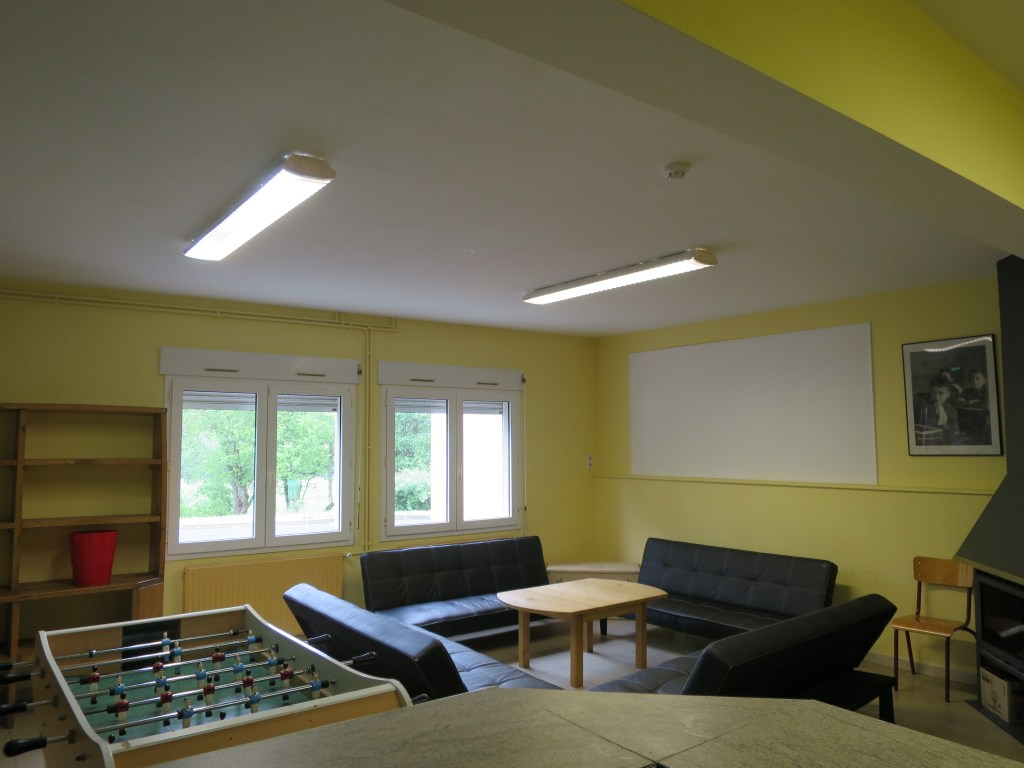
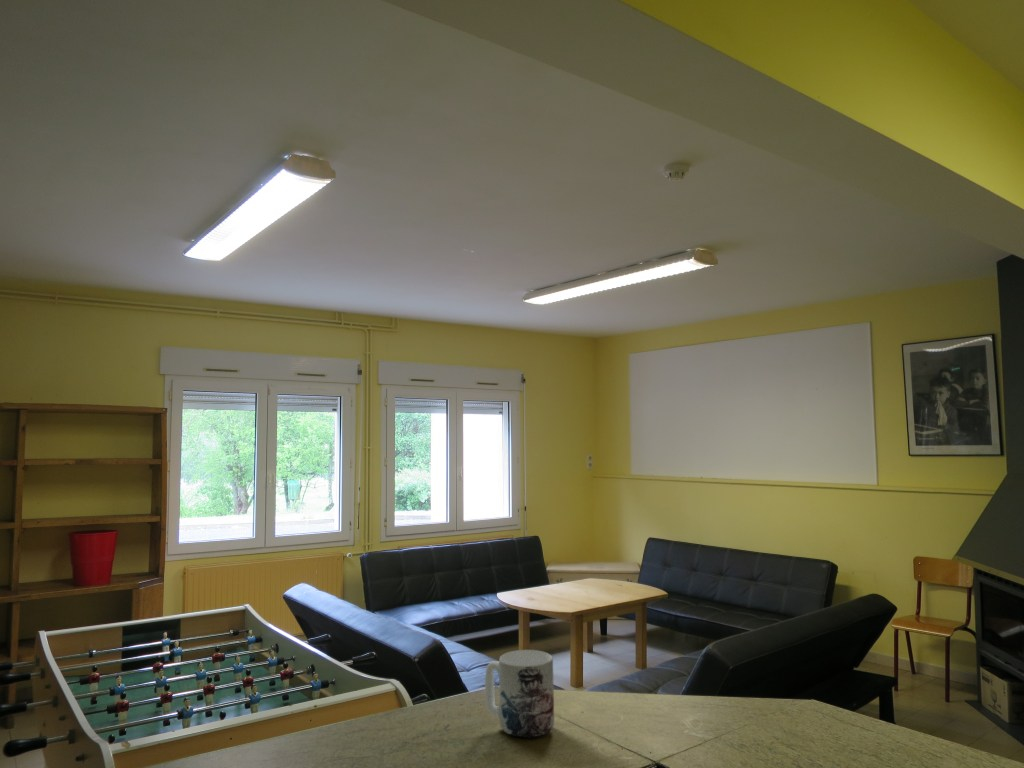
+ mug [484,649,555,739]
